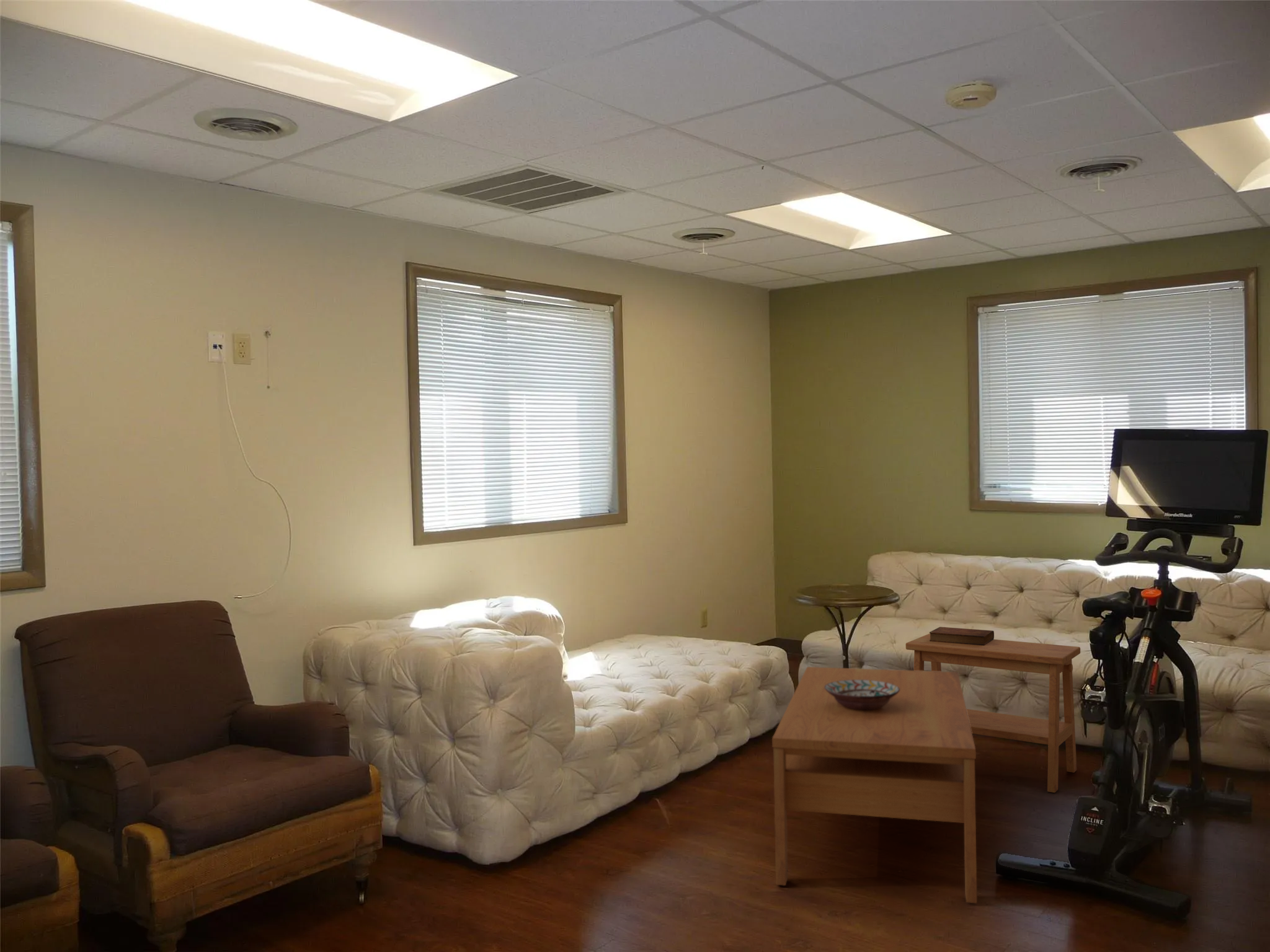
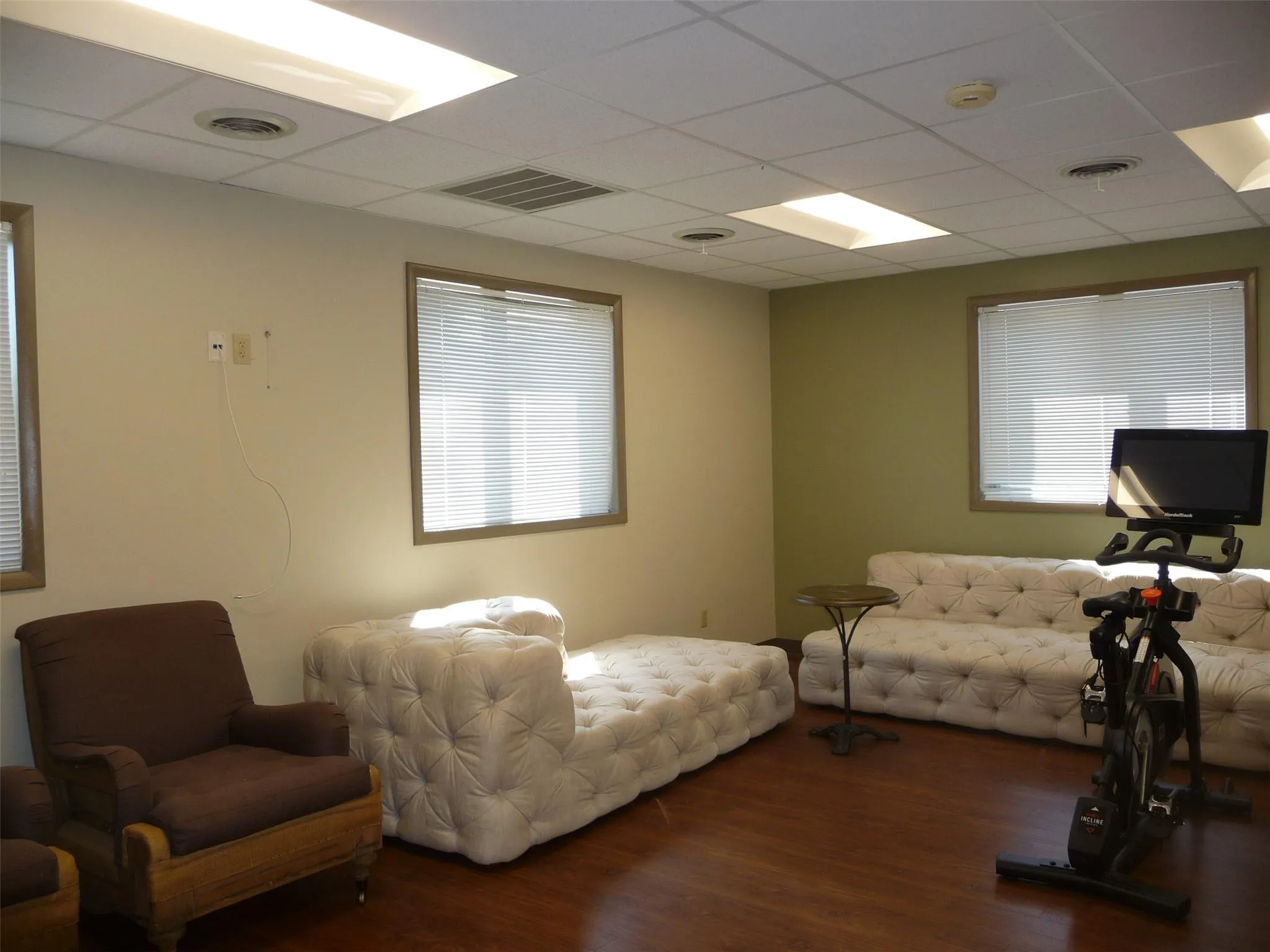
- decorative bowl [825,680,900,710]
- bible [929,626,995,646]
- coffee table [771,666,977,904]
- side table [905,633,1081,793]
